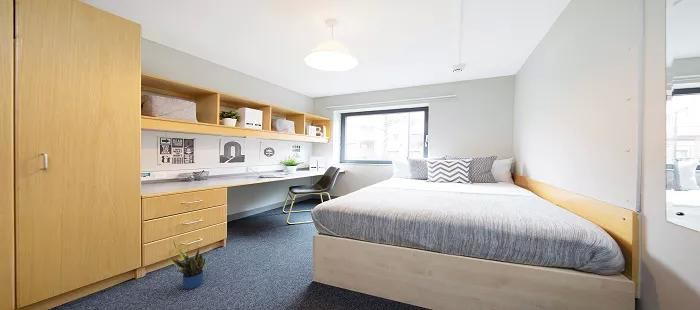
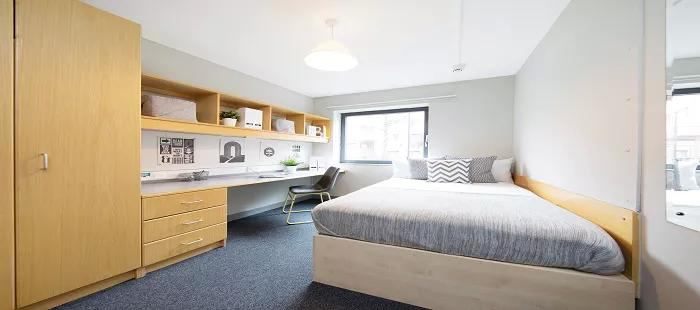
- potted plant [170,239,206,290]
